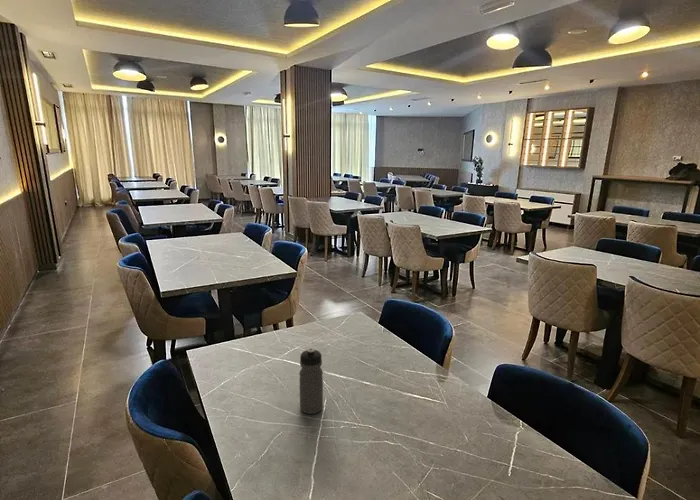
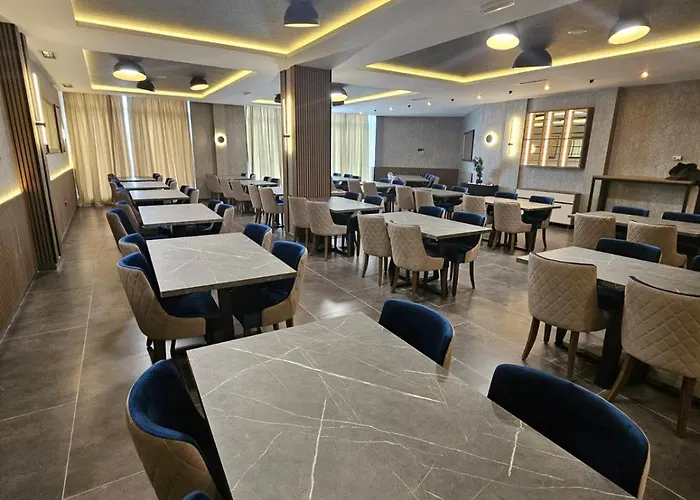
- water bottle [298,347,324,415]
